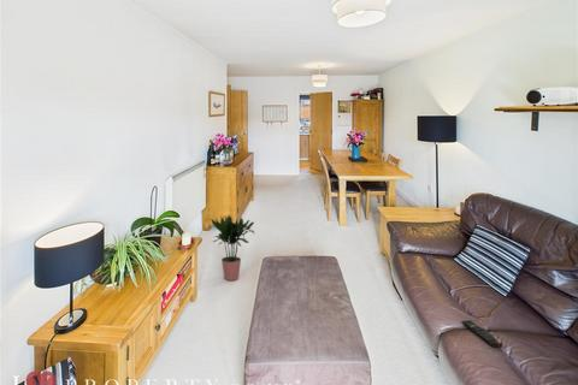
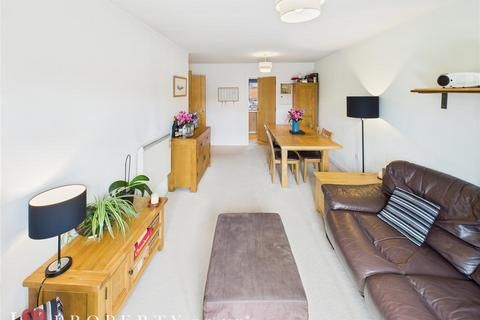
- remote control [461,319,503,349]
- potted plant [210,214,255,282]
